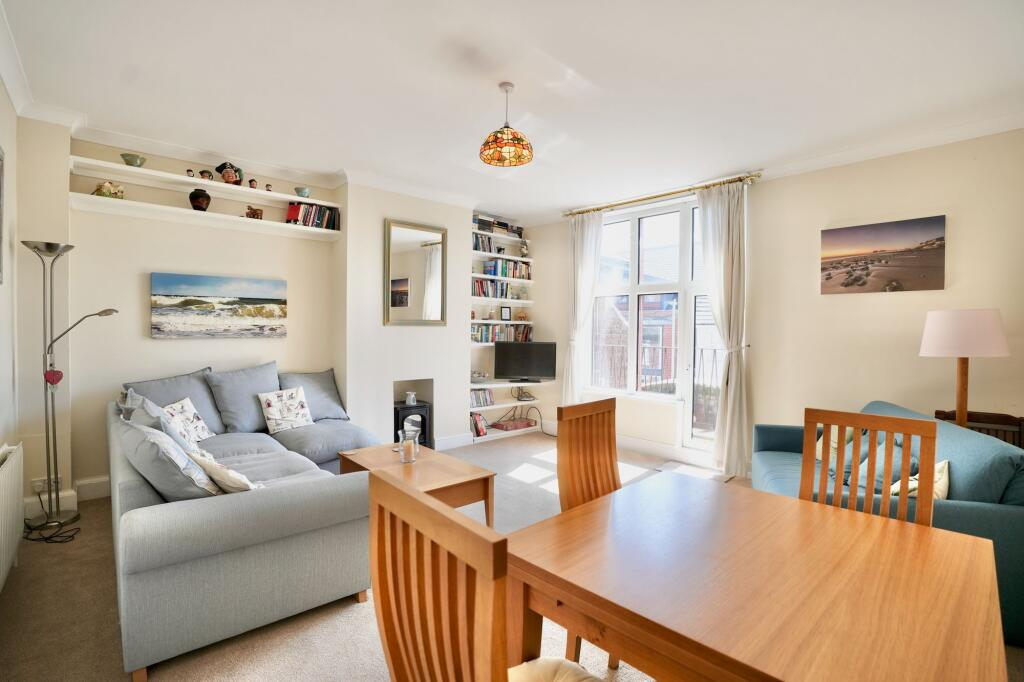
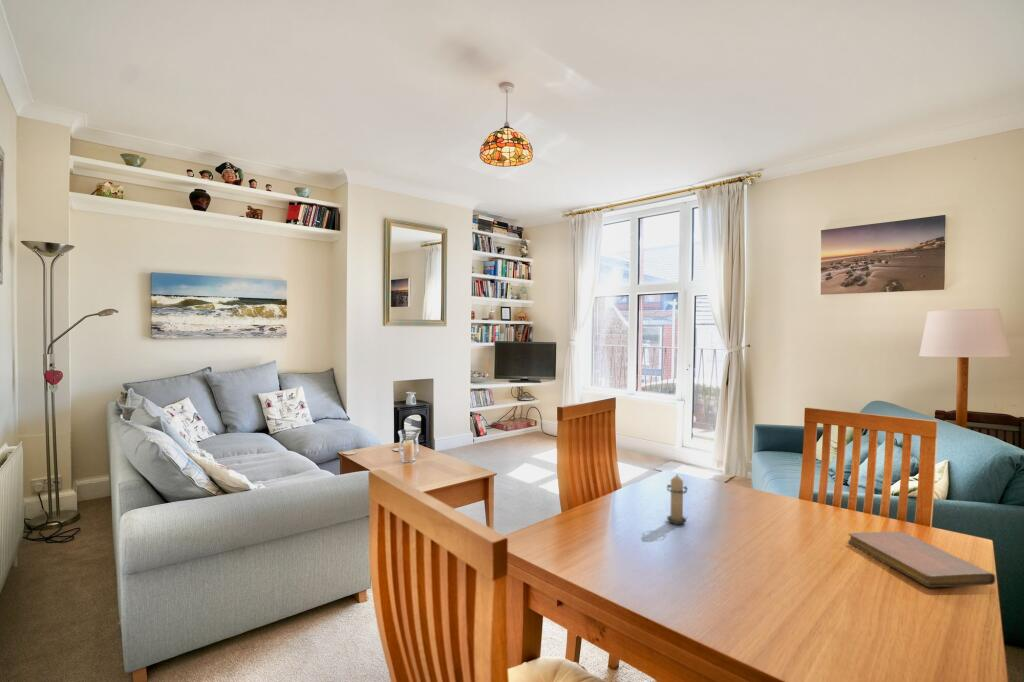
+ candle [665,475,689,525]
+ notebook [847,531,996,588]
